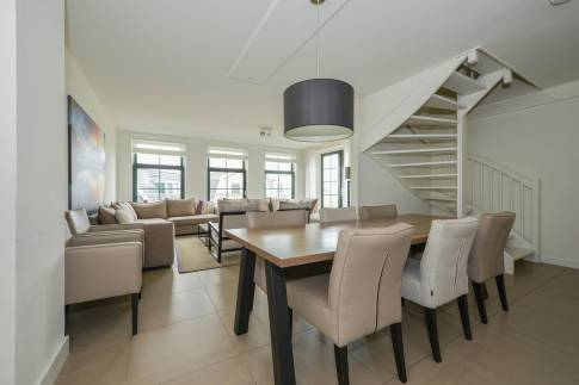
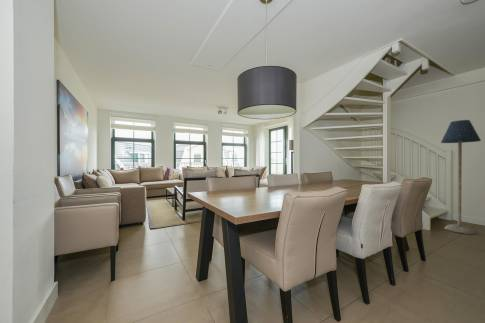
+ floor lamp [440,119,482,235]
